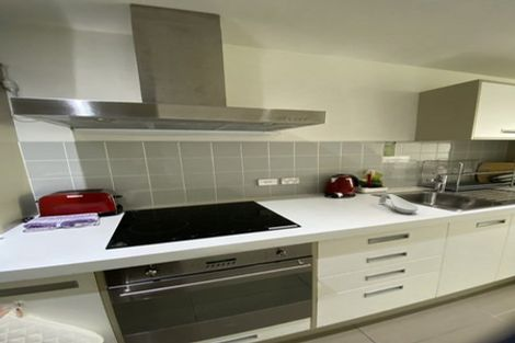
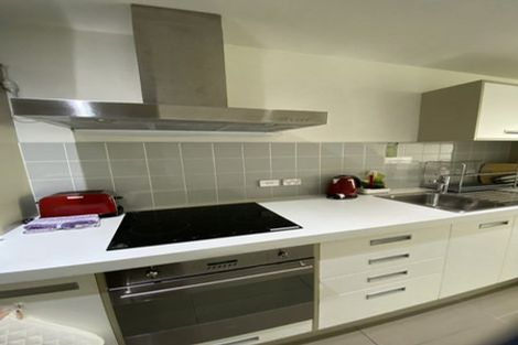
- spoon rest [378,193,420,215]
